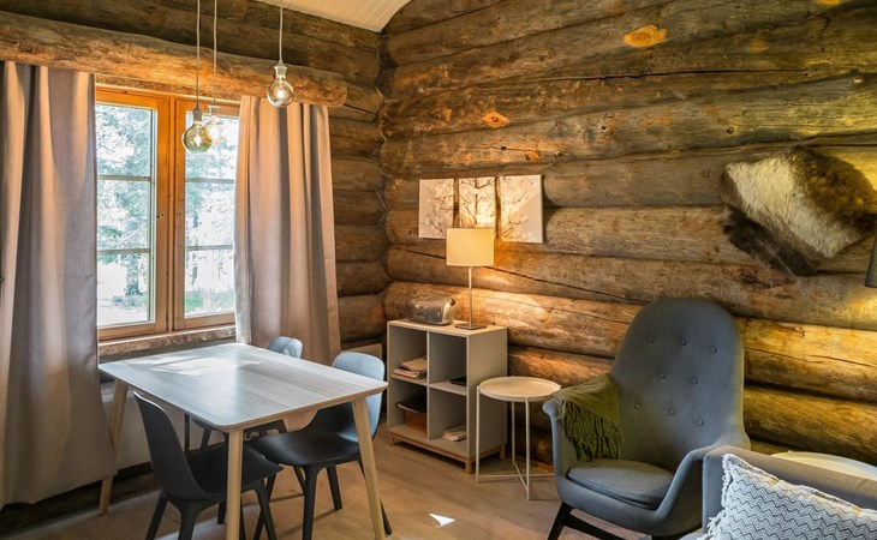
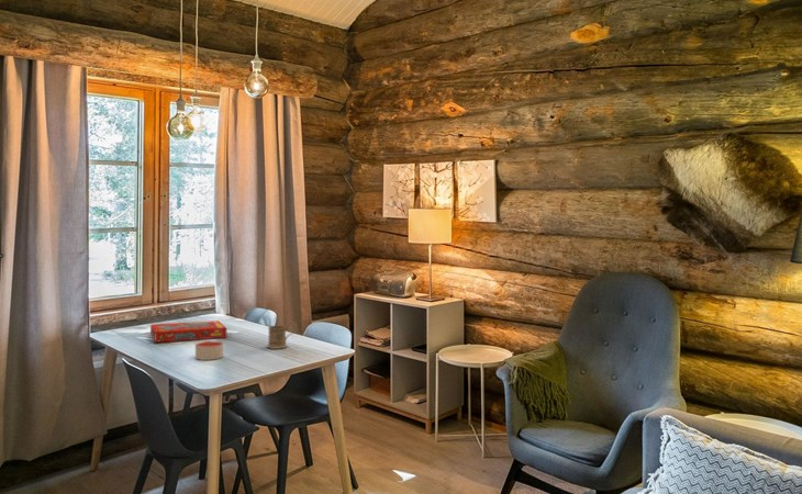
+ mug [266,321,298,350]
+ snack box [149,319,229,344]
+ candle [194,340,224,361]
